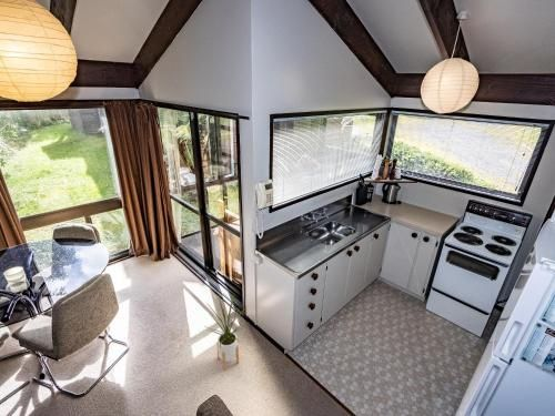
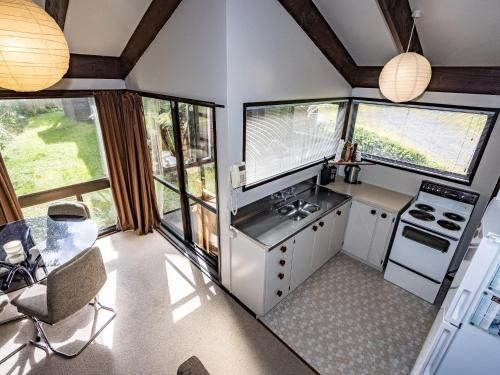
- house plant [204,295,248,371]
